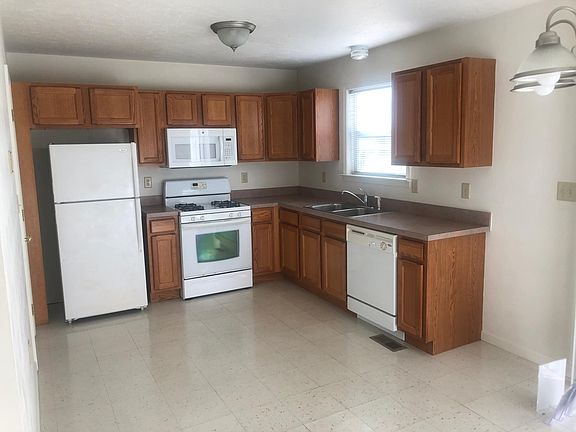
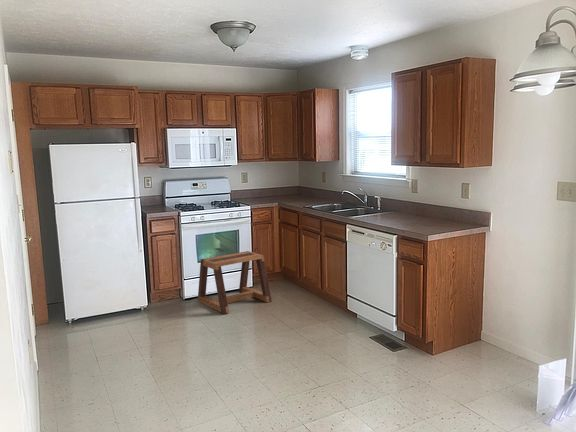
+ stool [197,250,273,315]
